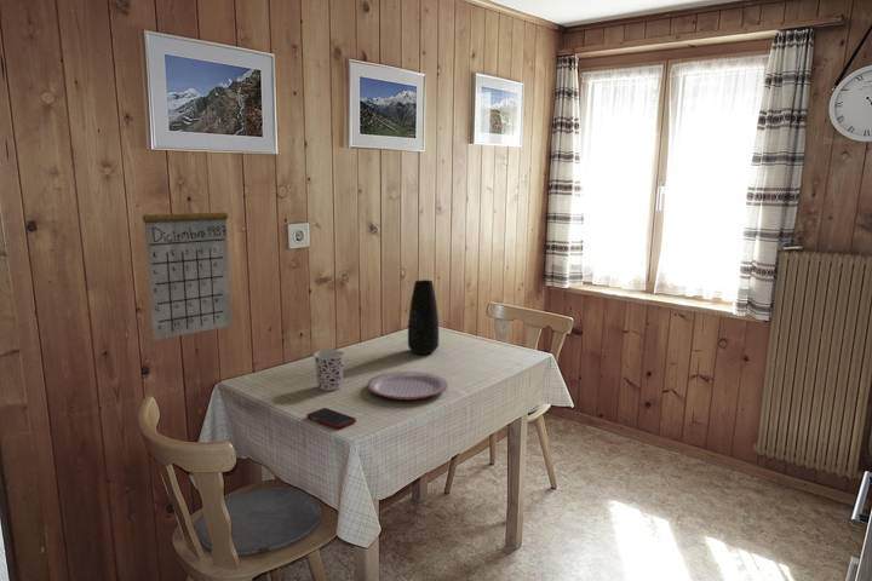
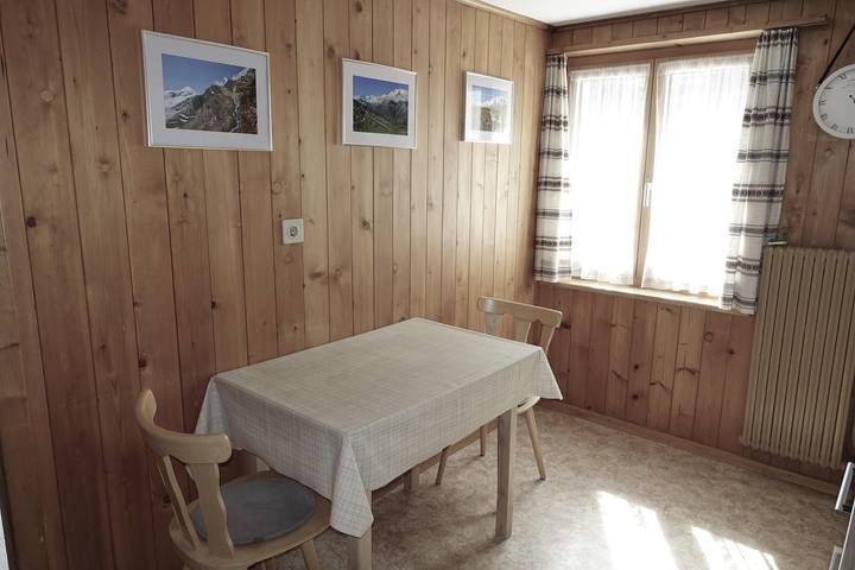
- cup [312,349,346,392]
- calendar [142,183,233,341]
- cell phone [305,407,357,430]
- plate [366,370,449,401]
- vase [407,278,440,356]
